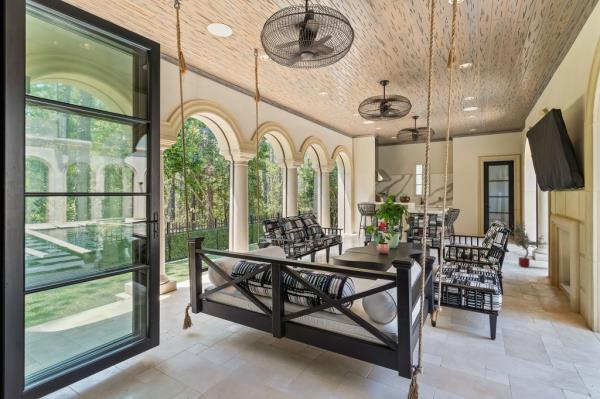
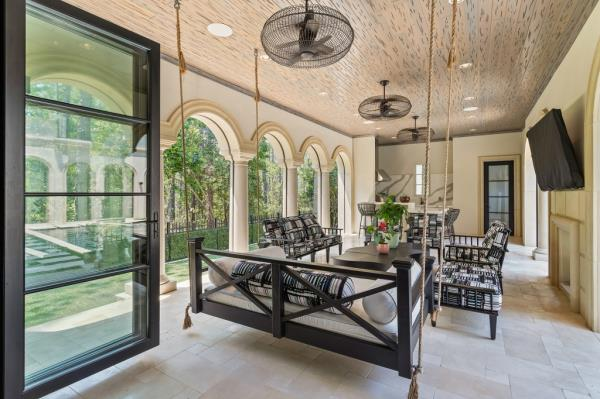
- potted tree [508,220,549,268]
